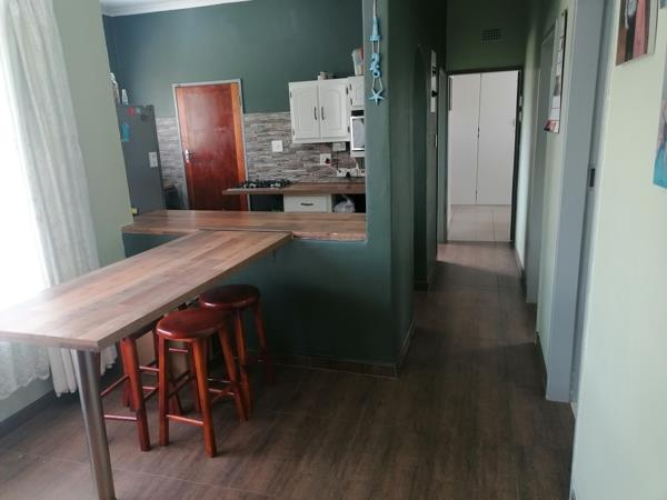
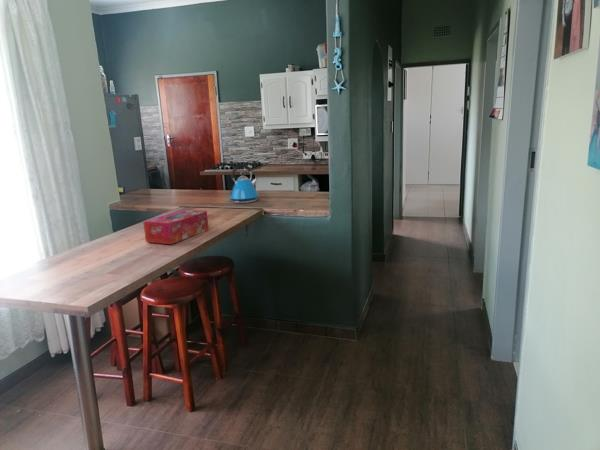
+ tissue box [142,209,210,245]
+ kettle [227,163,260,204]
